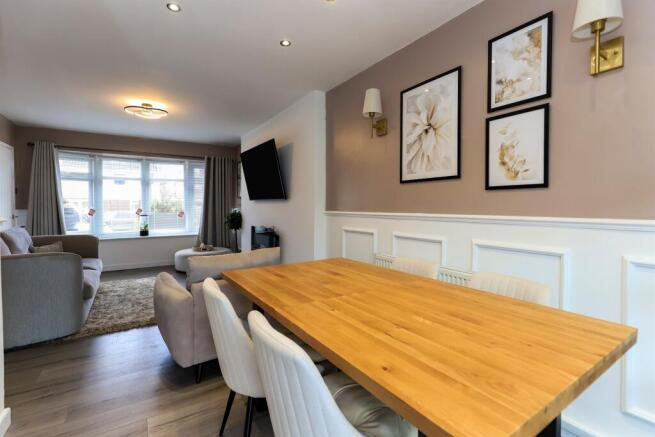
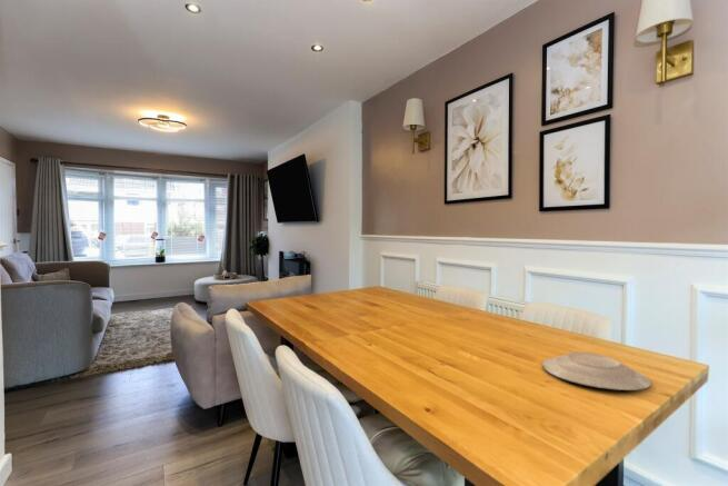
+ plate [541,350,652,391]
